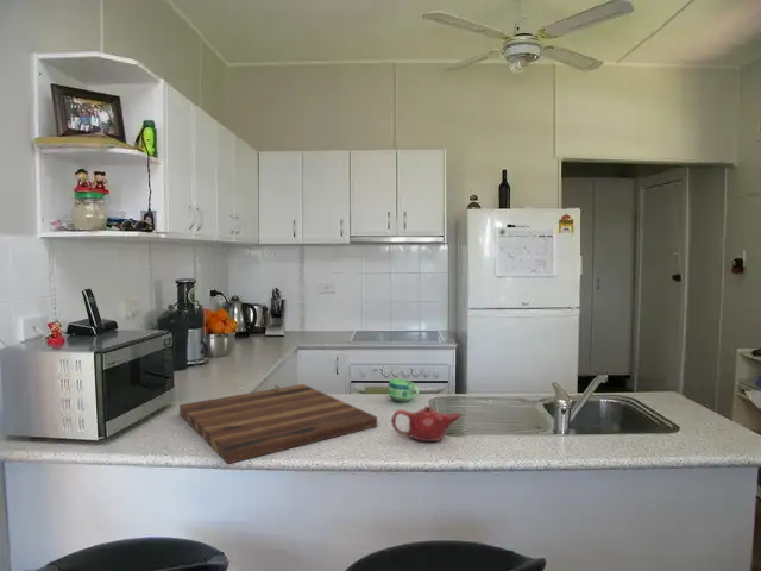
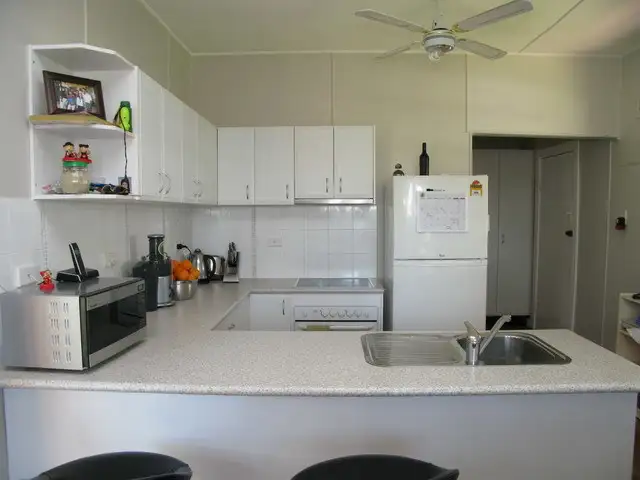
- cutting board [178,383,378,465]
- cup [388,378,420,402]
- teapot [390,404,463,443]
